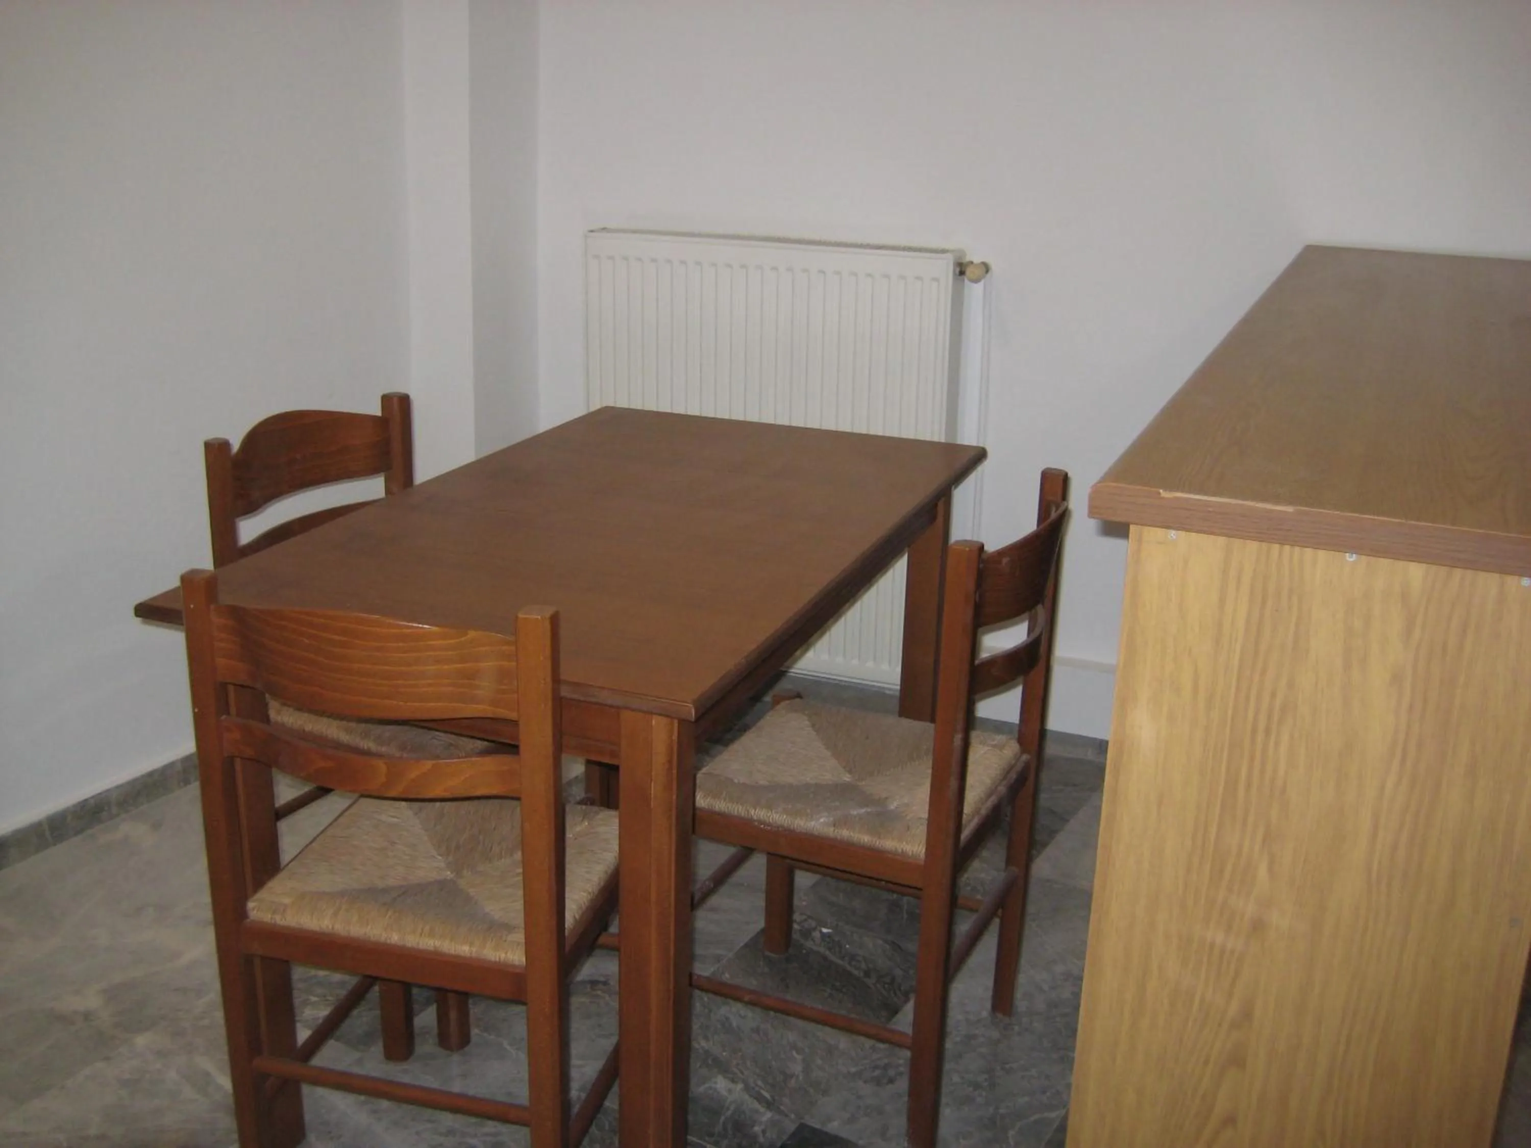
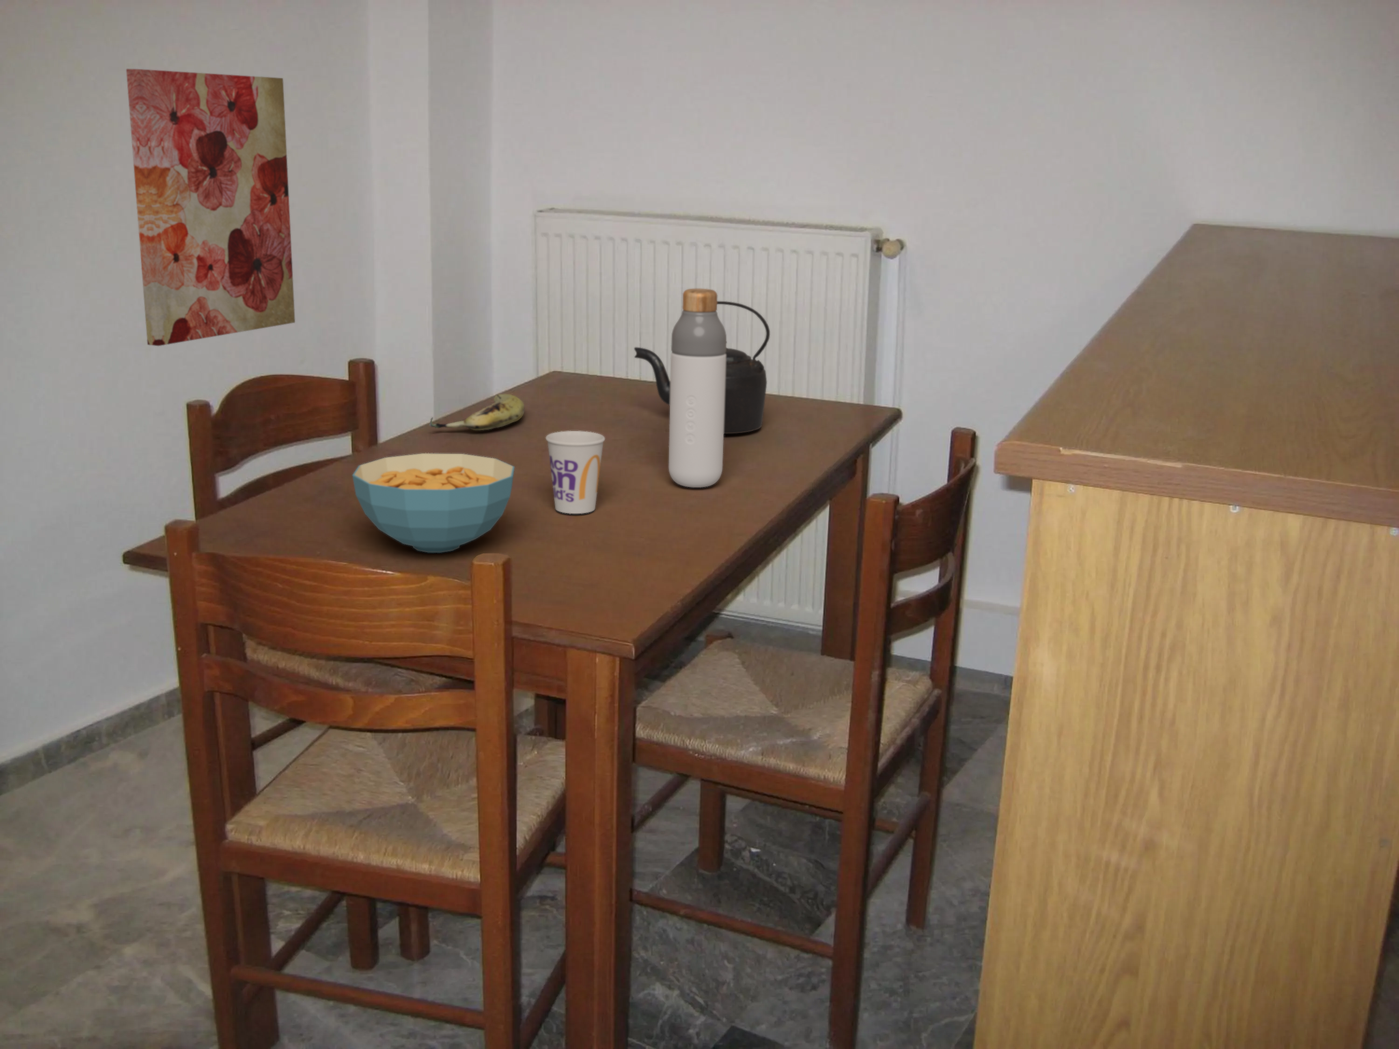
+ bottle [669,288,727,488]
+ fruit [429,393,525,431]
+ wall art [126,68,295,346]
+ kettle [633,301,770,434]
+ cup [545,431,605,515]
+ cereal bowl [351,453,516,553]
